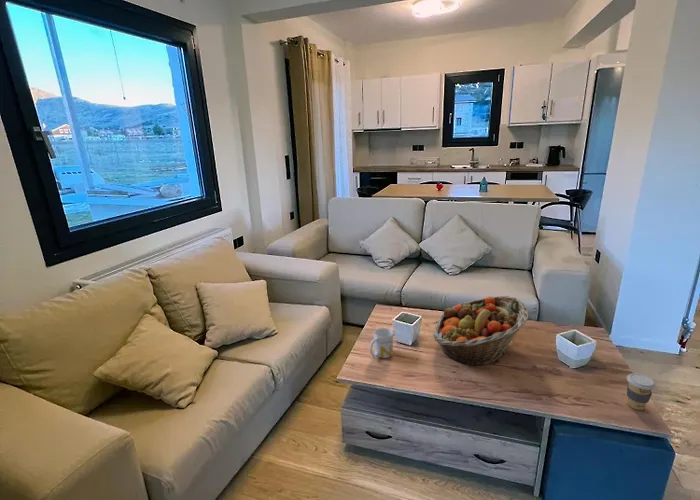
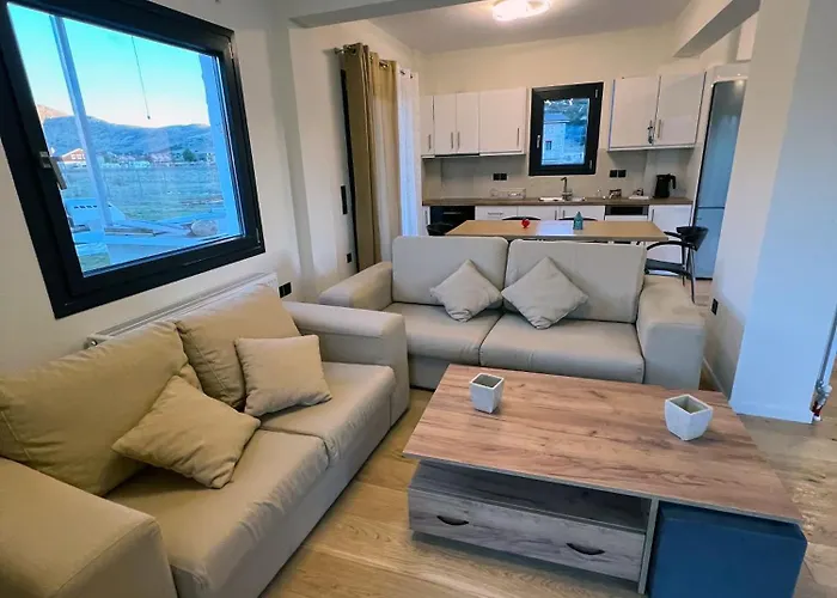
- coffee cup [626,373,657,411]
- fruit basket [432,295,529,367]
- mug [369,327,394,359]
